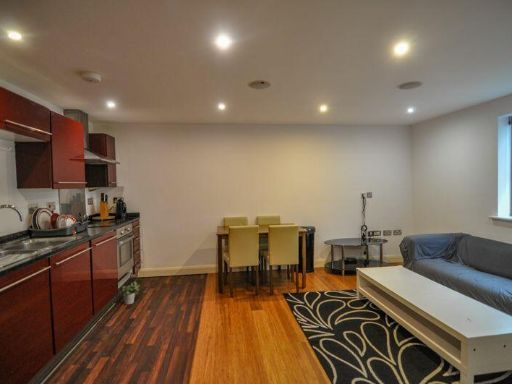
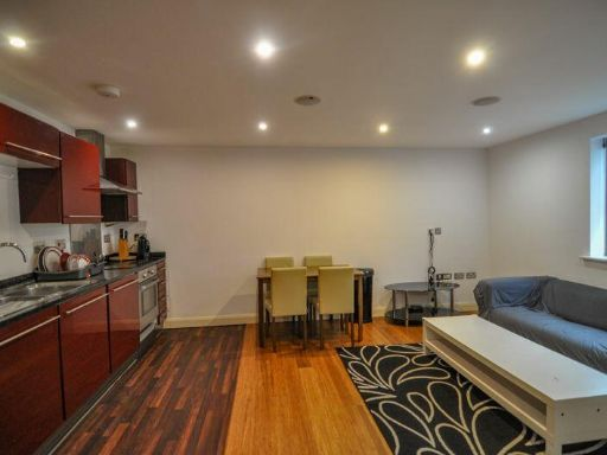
- potted plant [117,281,141,305]
